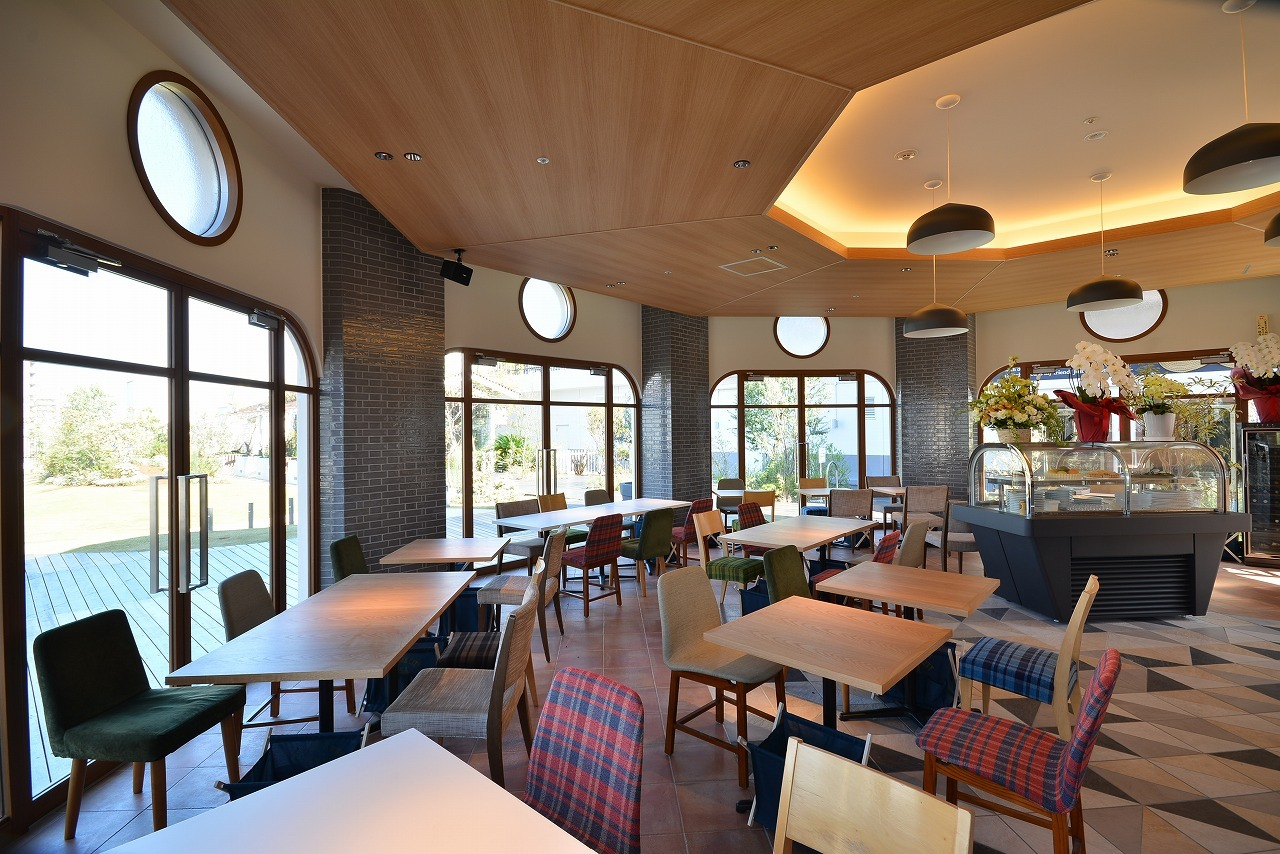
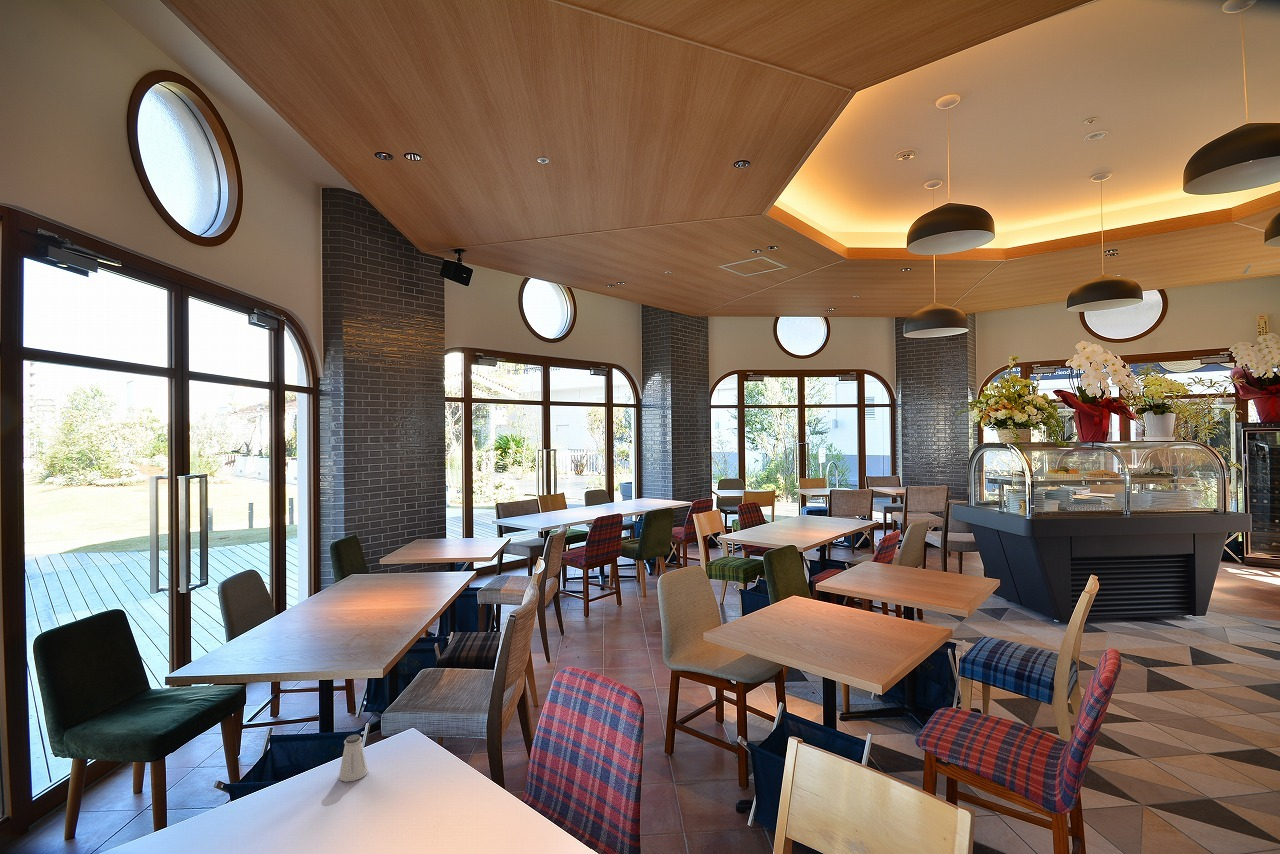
+ saltshaker [338,733,369,783]
